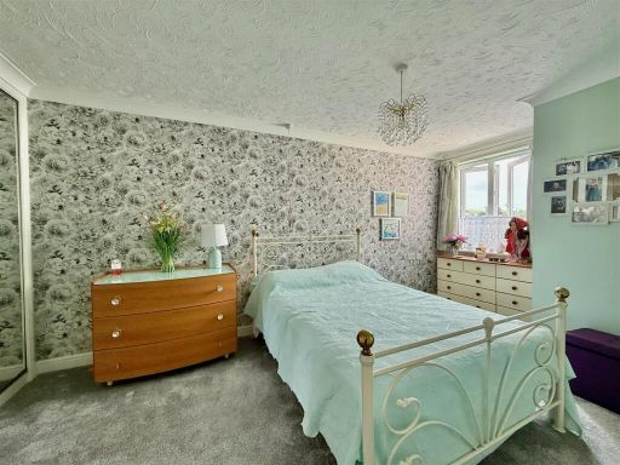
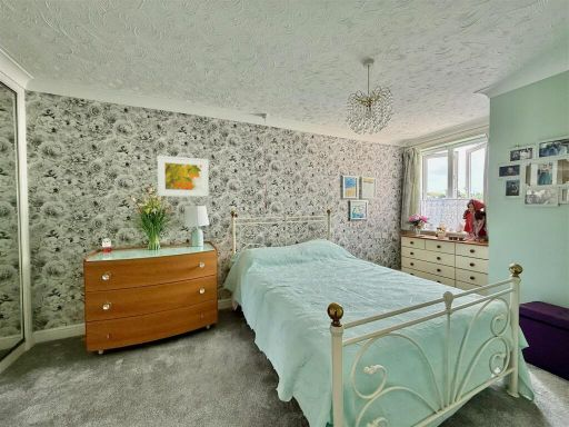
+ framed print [157,155,210,198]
